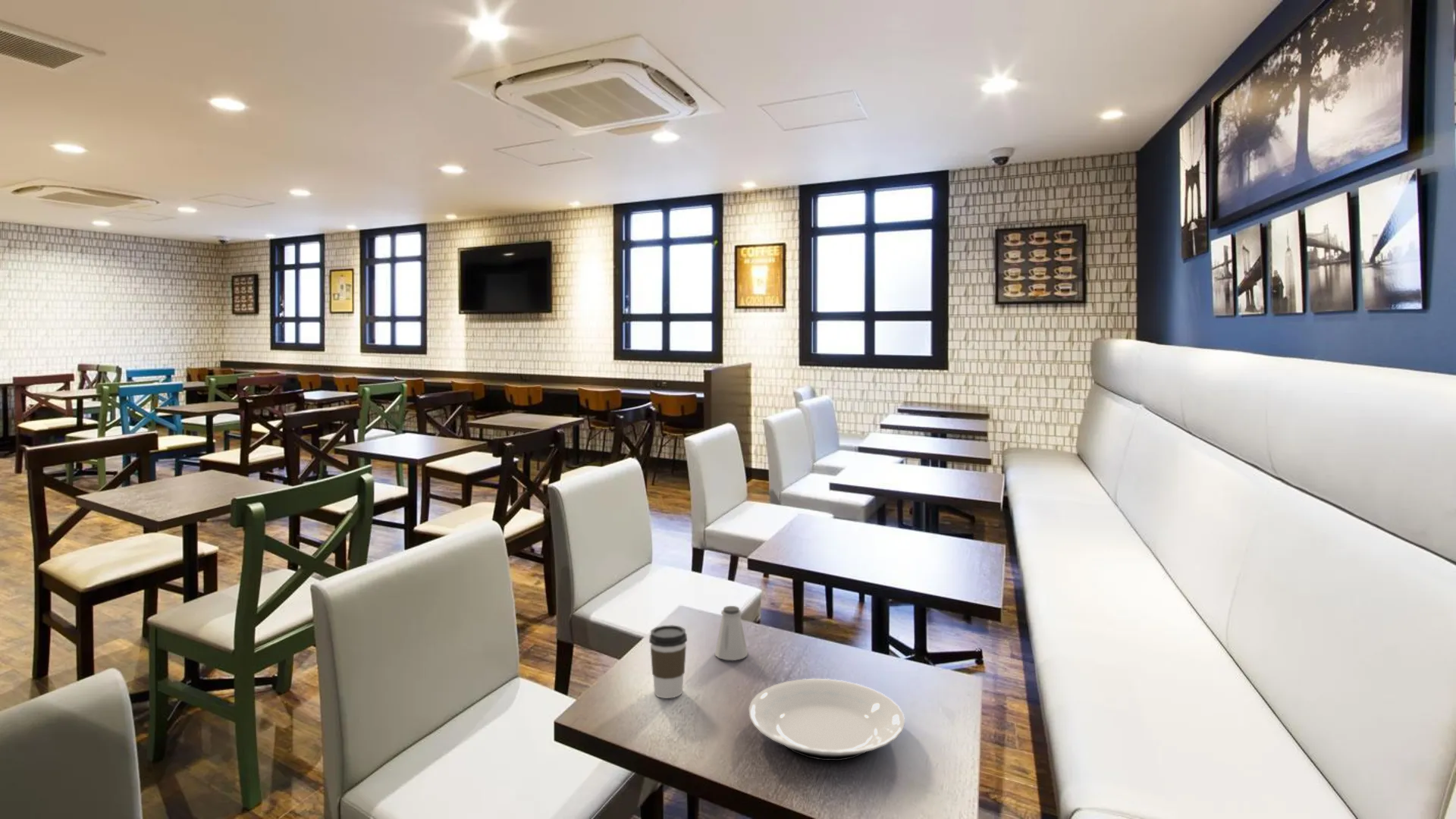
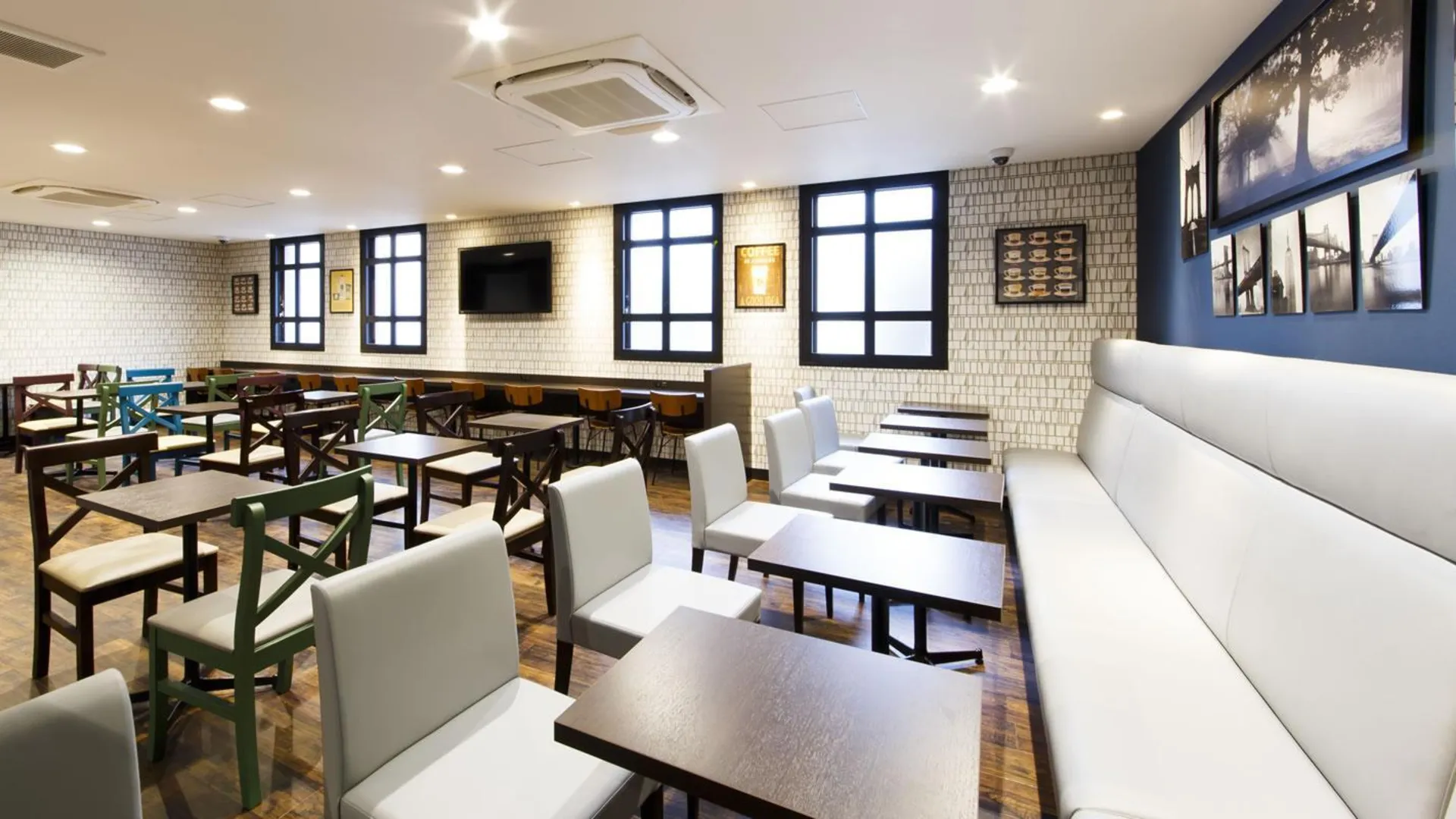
- saltshaker [714,605,748,661]
- plate [748,678,905,761]
- coffee cup [648,624,688,699]
